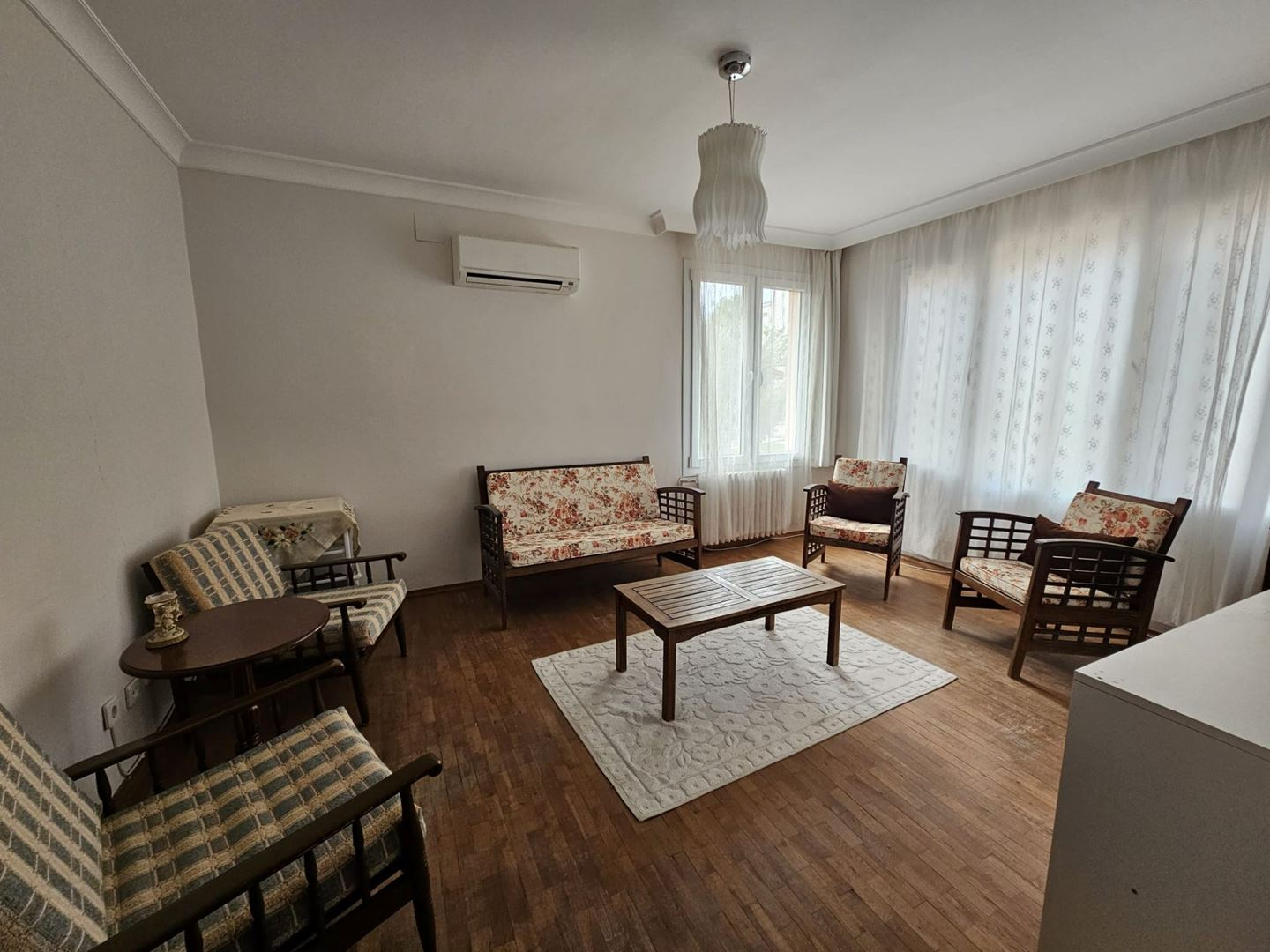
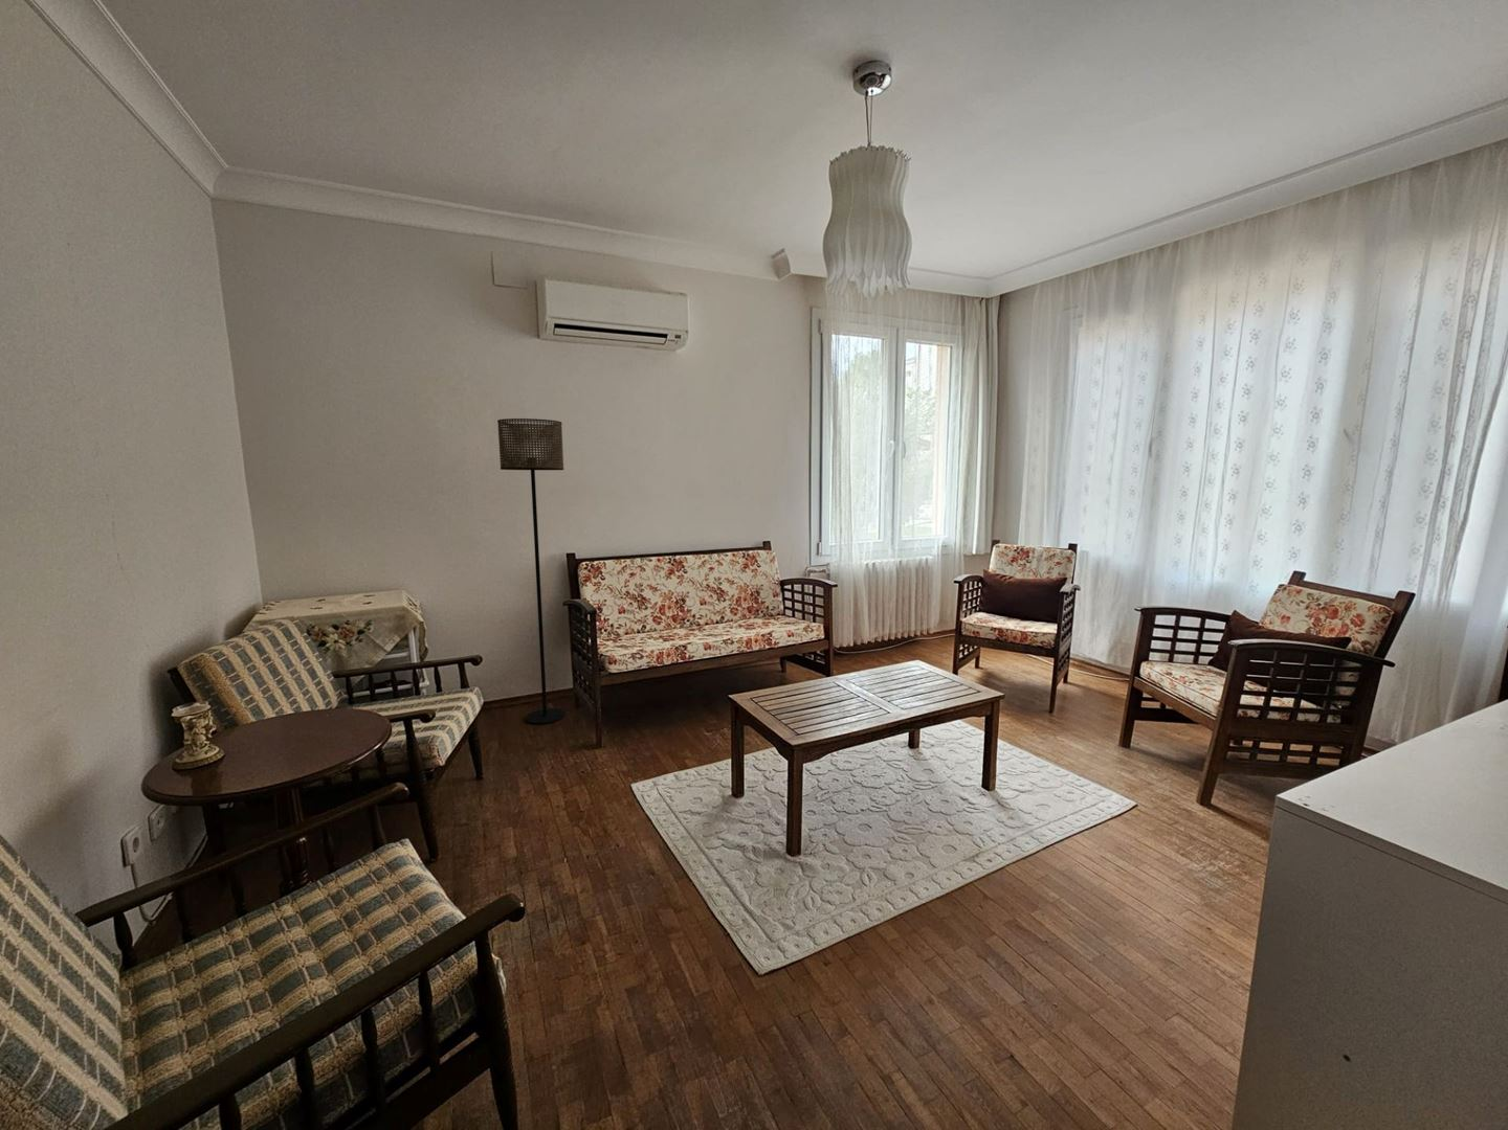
+ floor lamp [496,418,565,725]
